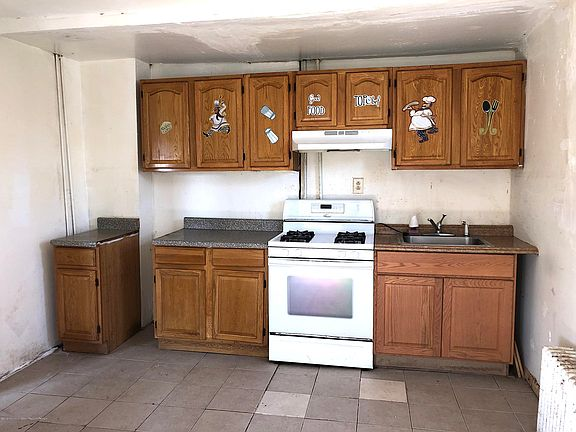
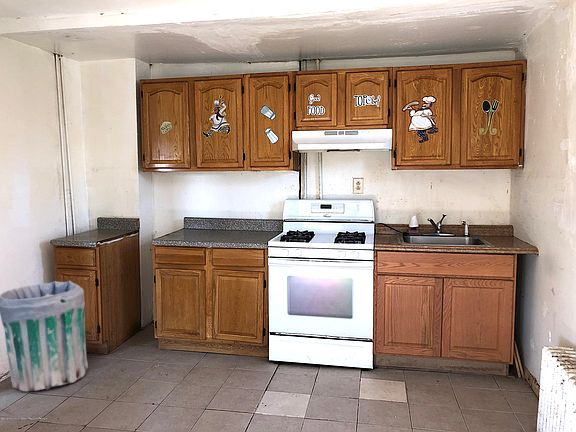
+ trash can [0,280,89,392]
